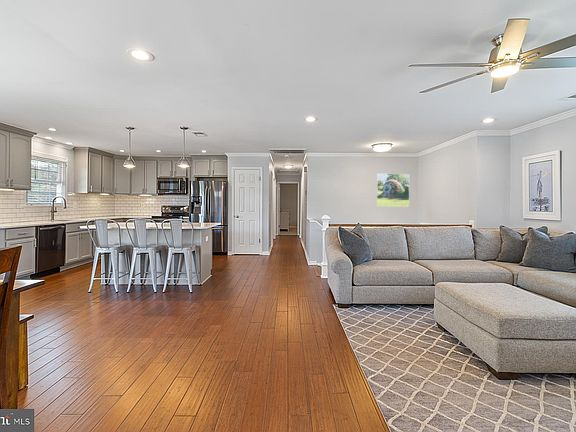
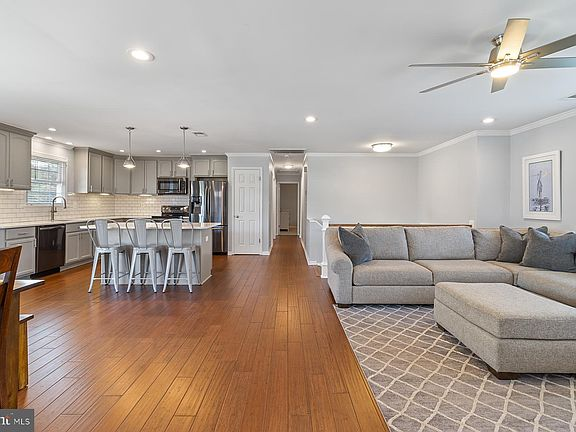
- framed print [376,173,410,208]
